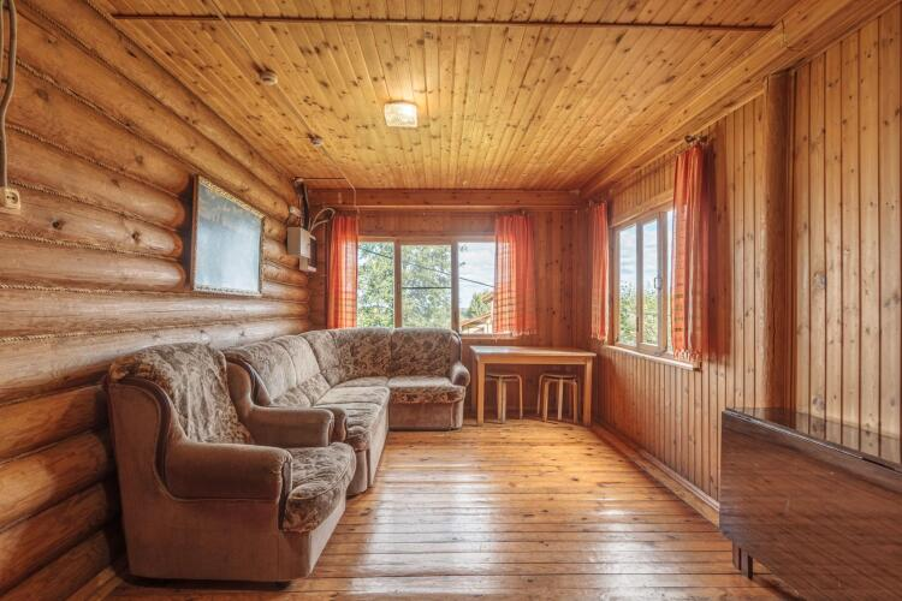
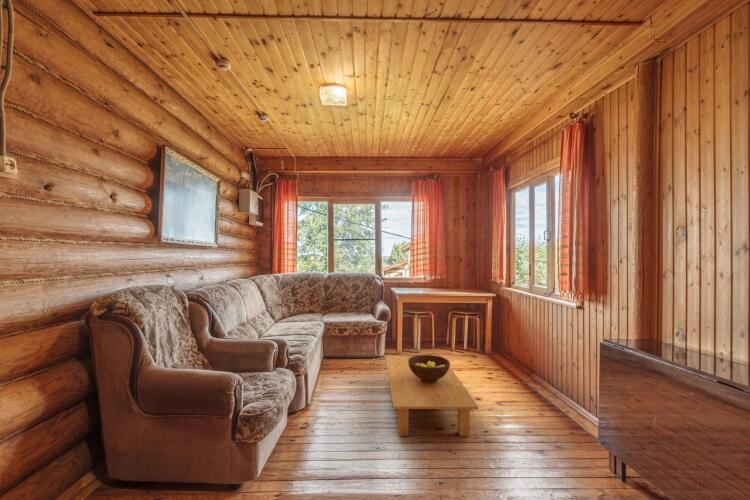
+ coffee table [385,355,479,437]
+ fruit bowl [408,354,451,383]
